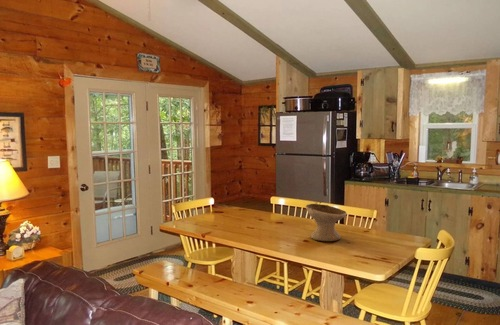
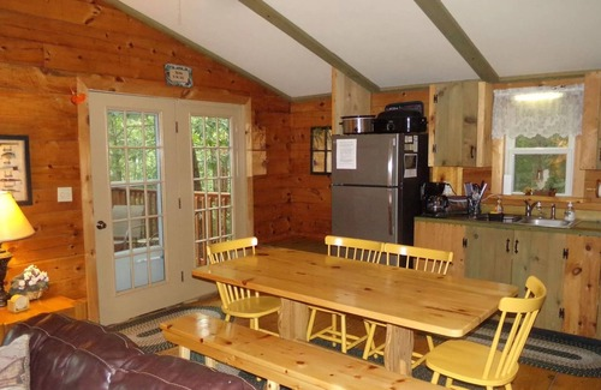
- bowl [305,203,348,242]
